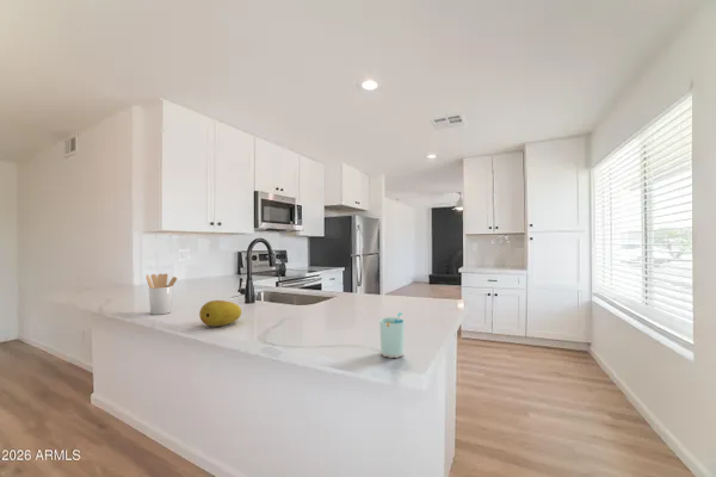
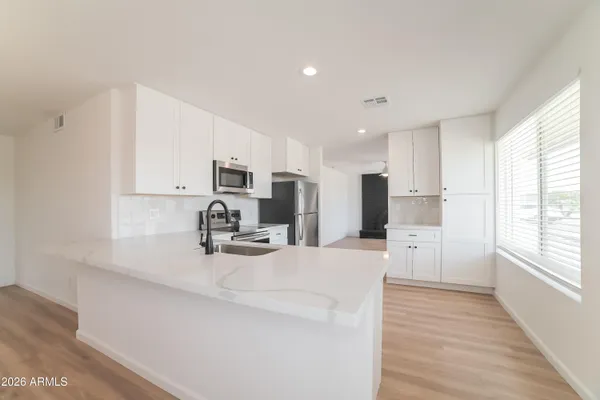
- utensil holder [146,273,178,316]
- fruit [198,299,242,328]
- cup [378,311,406,359]
